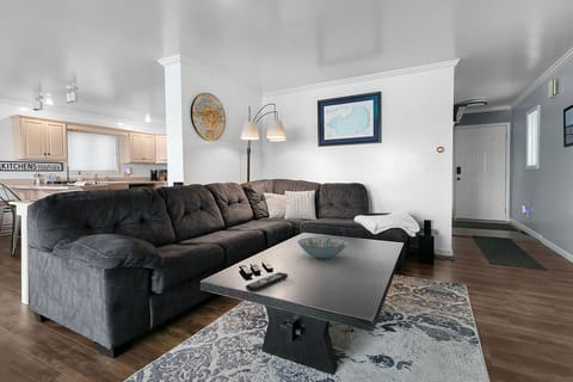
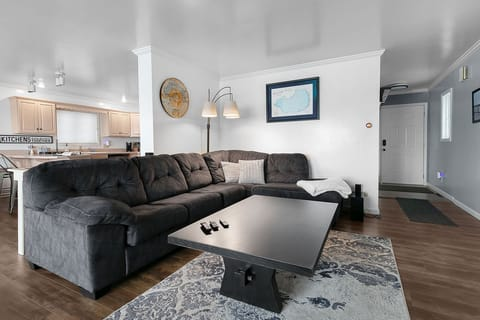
- decorative bowl [297,236,350,260]
- remote control [245,271,289,294]
